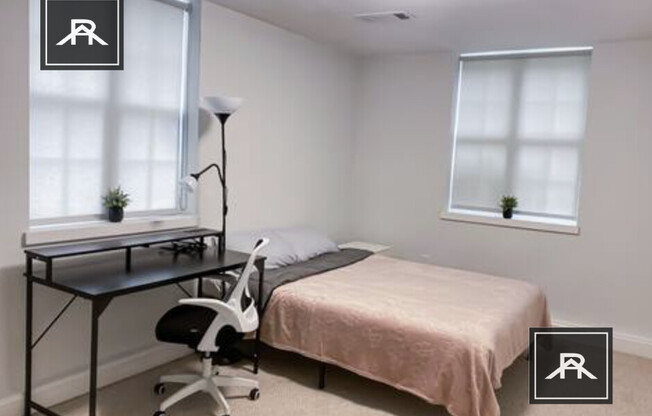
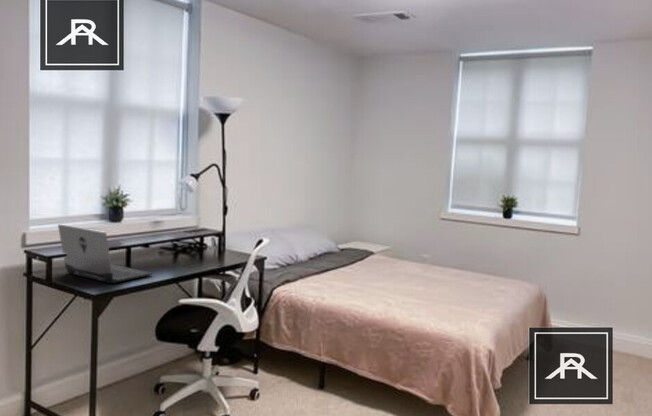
+ laptop [57,224,153,284]
